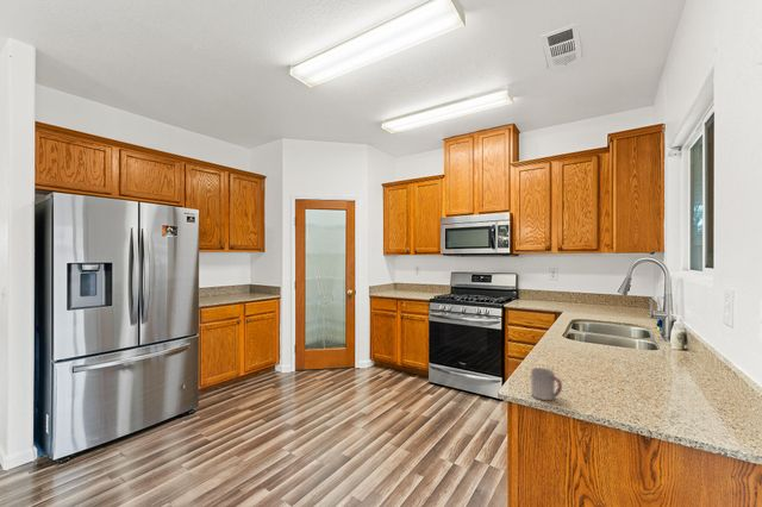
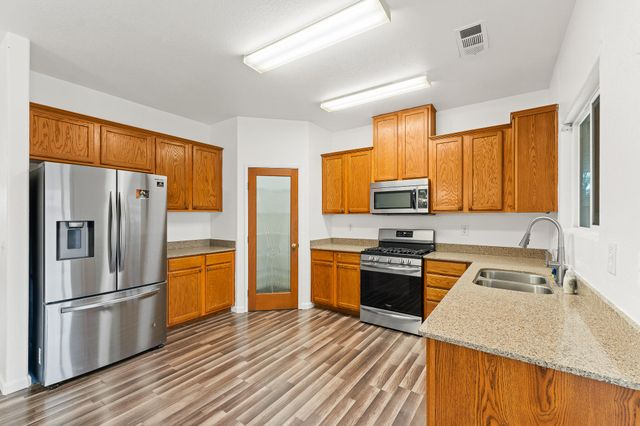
- cup [530,367,563,401]
